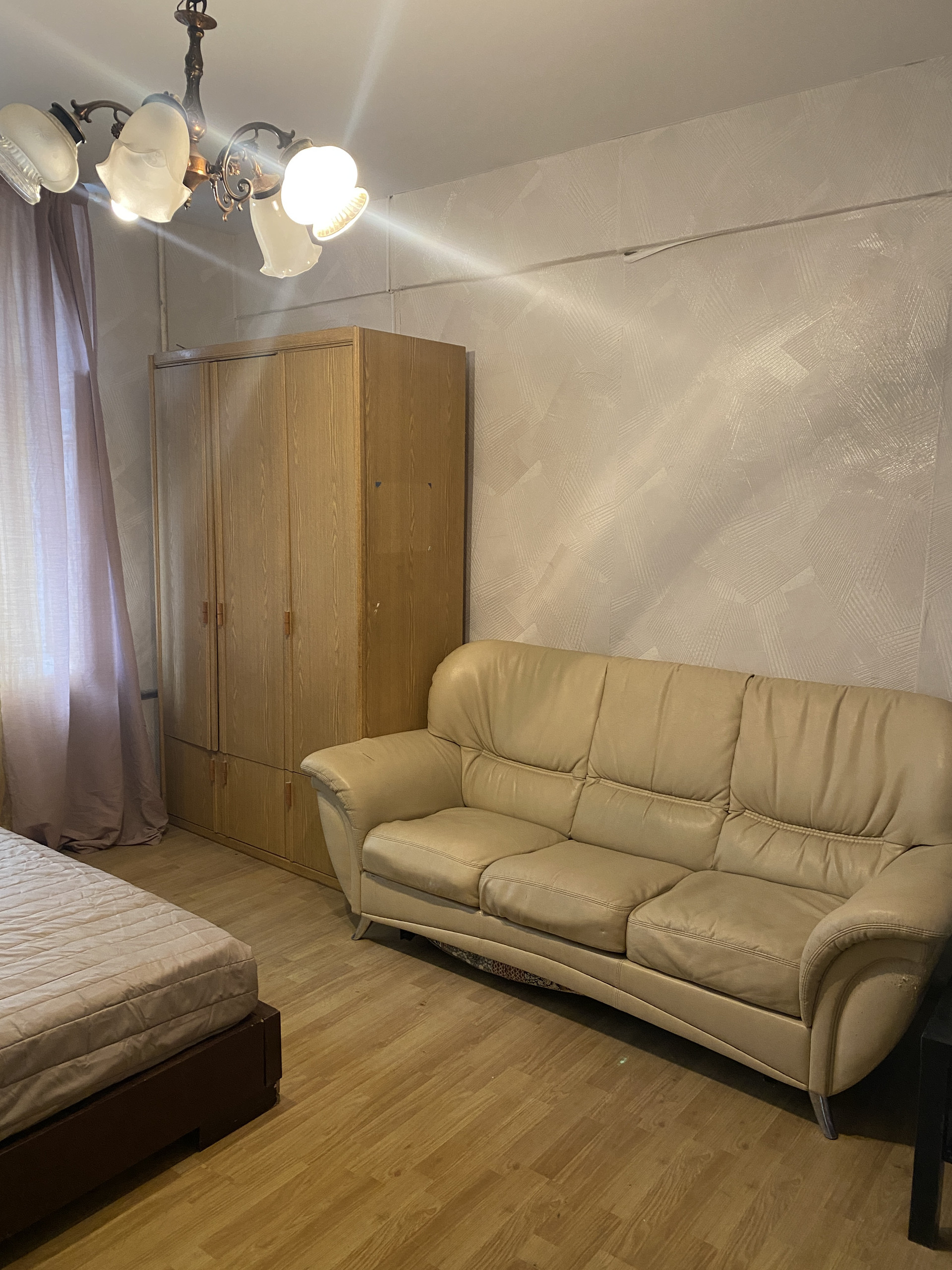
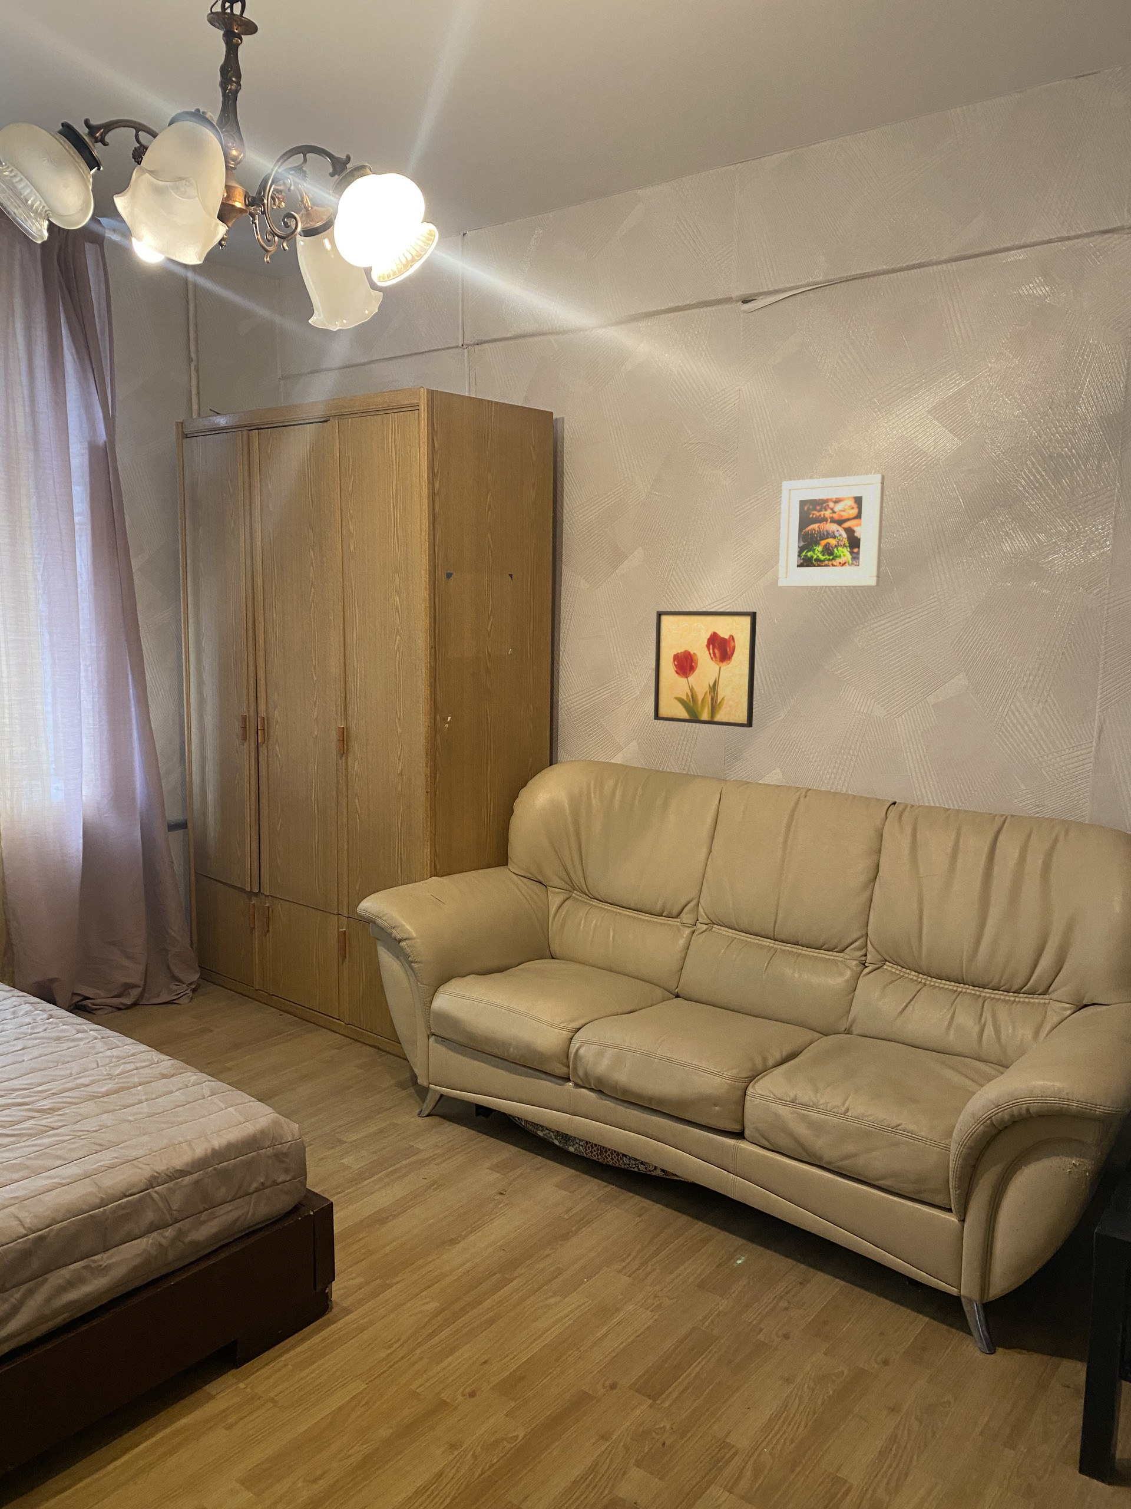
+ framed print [777,473,885,588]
+ wall art [653,610,757,728]
